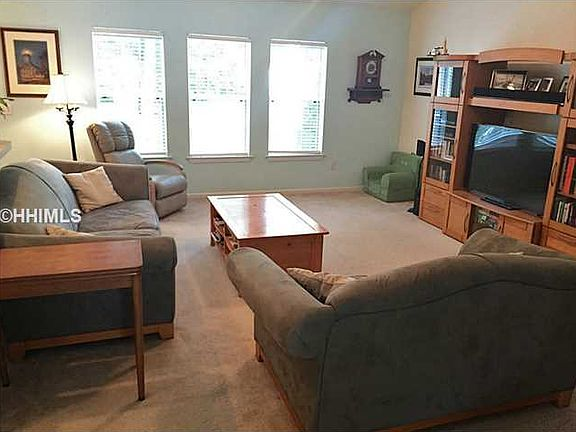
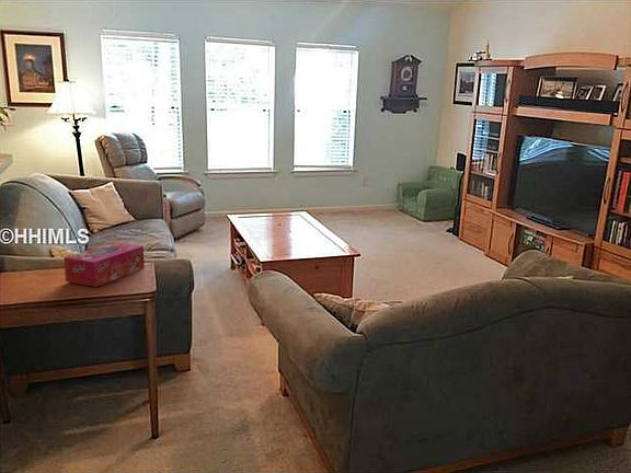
+ tissue box [62,241,146,288]
